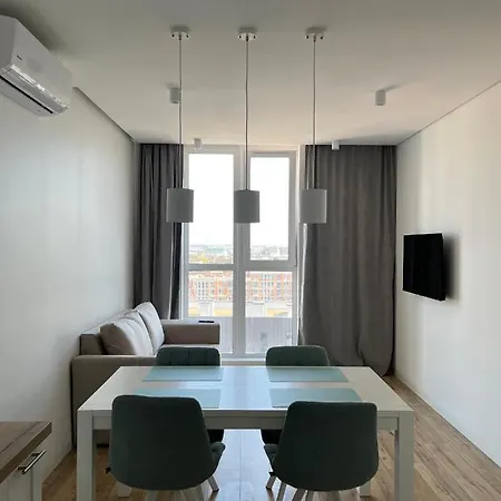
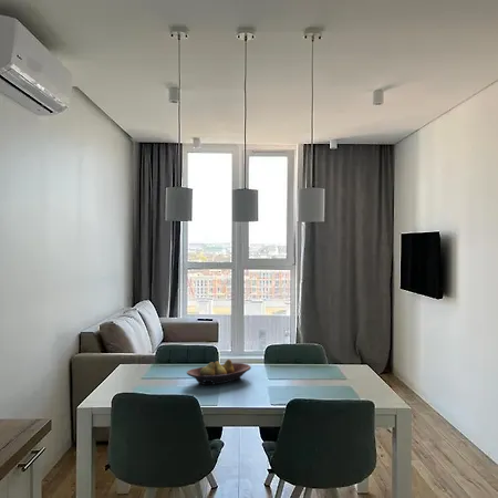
+ fruit bowl [186,359,252,386]
